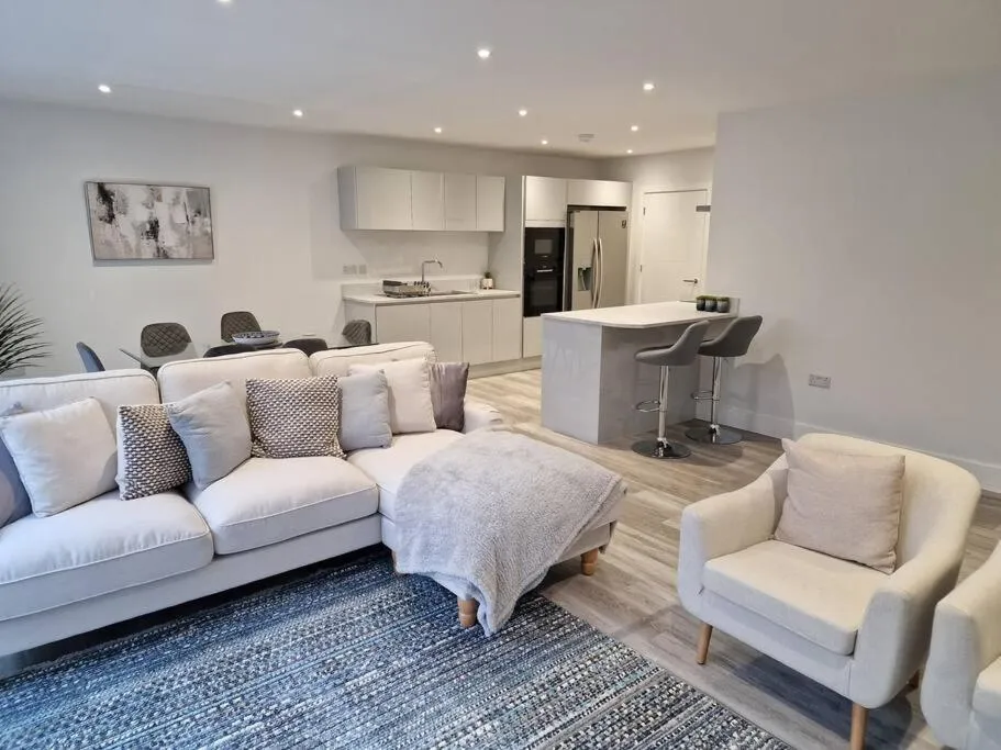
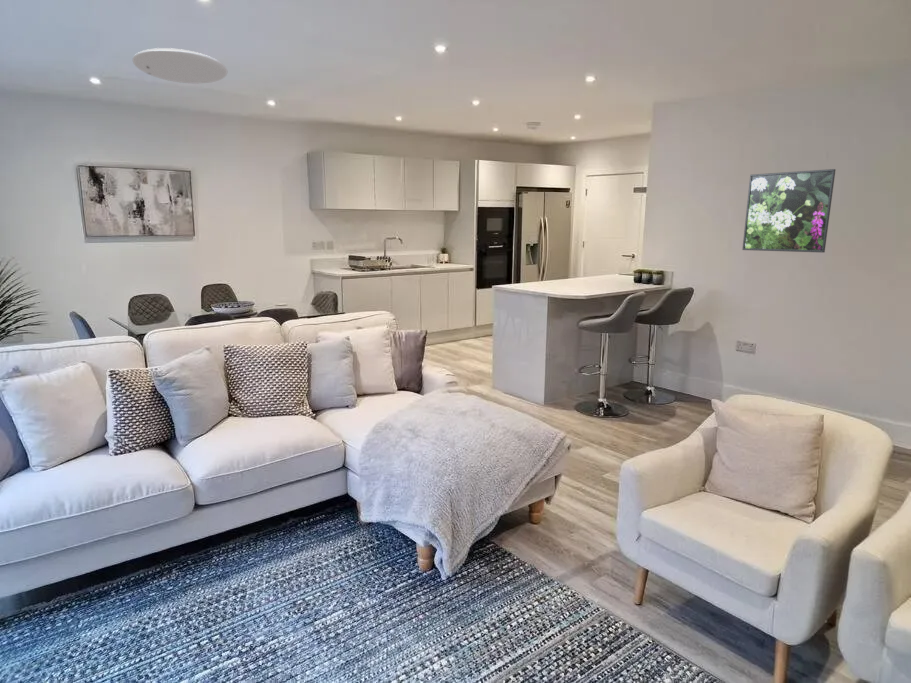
+ ceiling light [132,47,228,84]
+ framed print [741,168,837,254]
